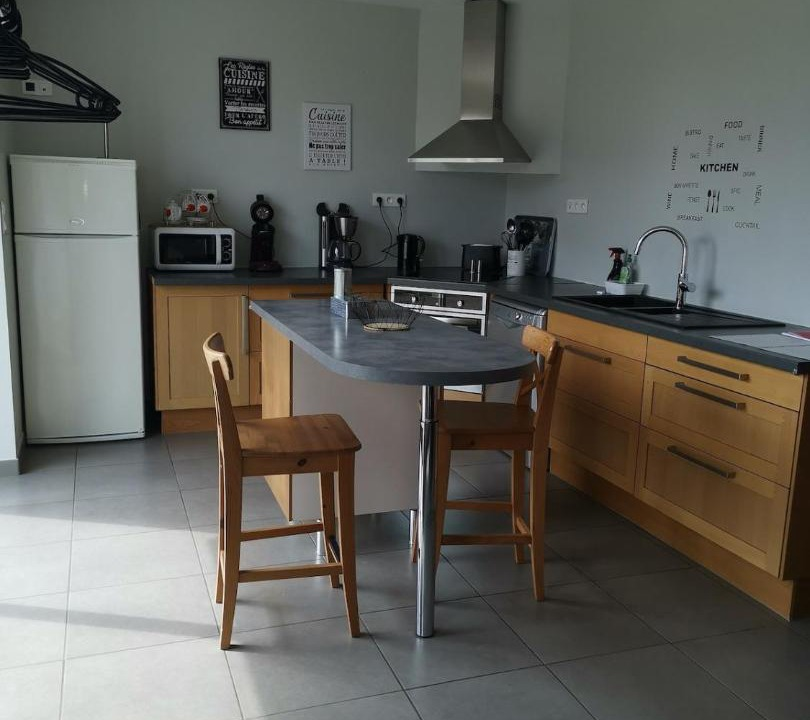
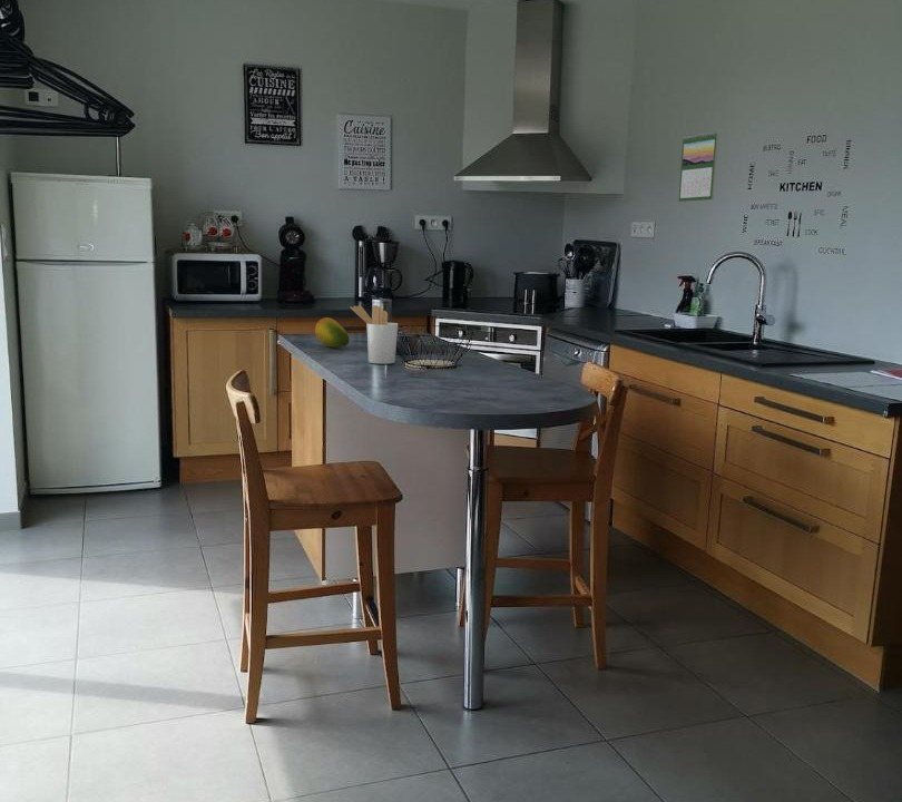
+ calendar [678,130,719,203]
+ utensil holder [350,304,399,365]
+ fruit [314,316,351,349]
